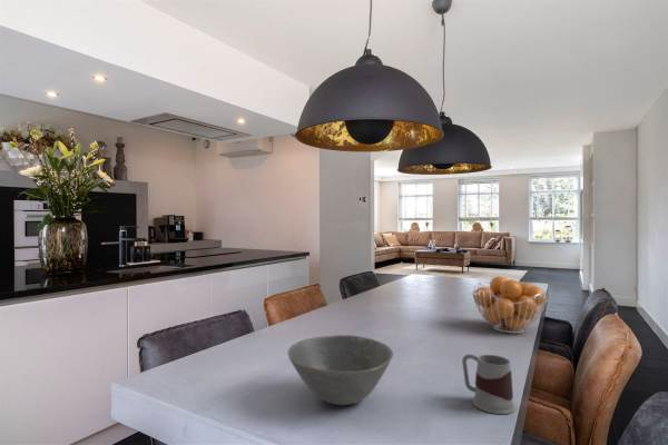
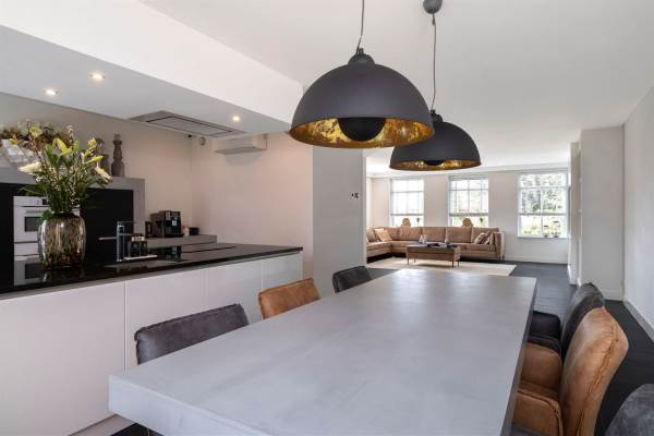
- bowl [286,334,394,406]
- mug [461,353,517,415]
- fruit basket [471,275,549,335]
